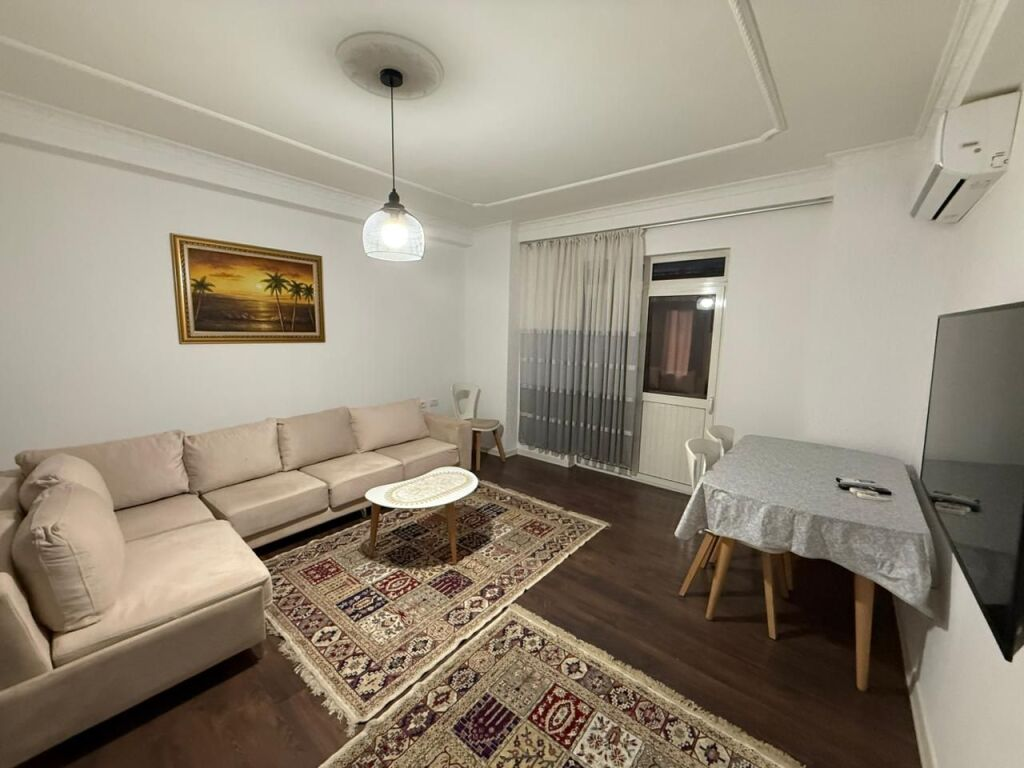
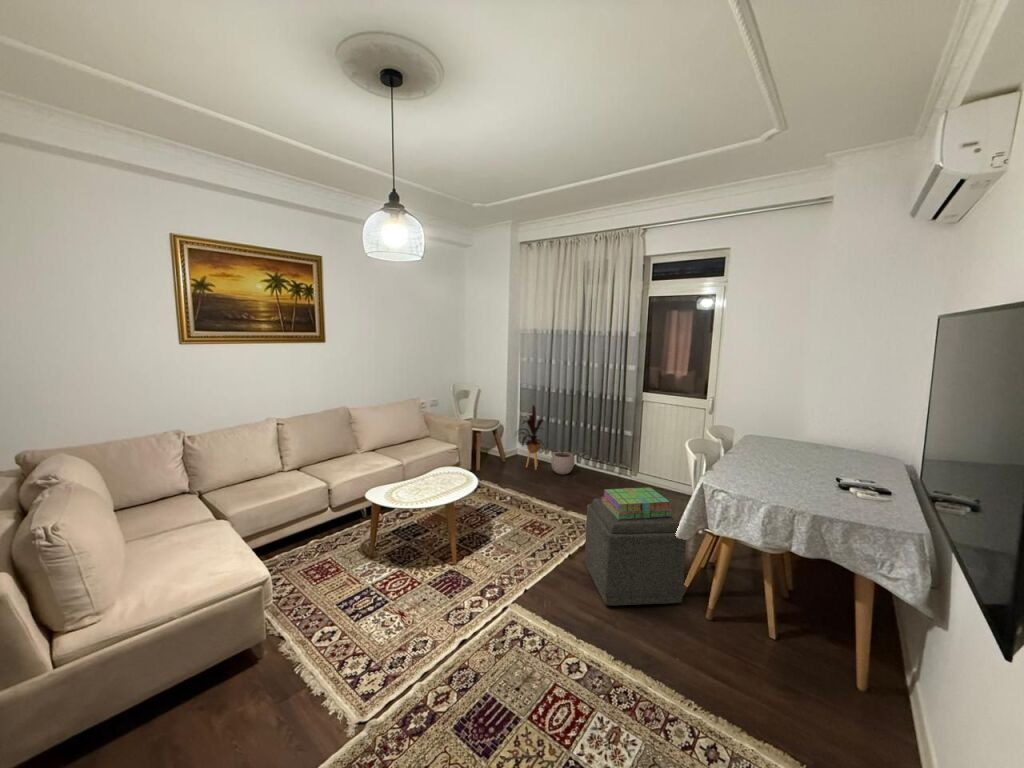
+ stack of books [601,487,673,520]
+ plant pot [550,446,575,475]
+ house plant [513,404,545,471]
+ ottoman [584,497,687,606]
